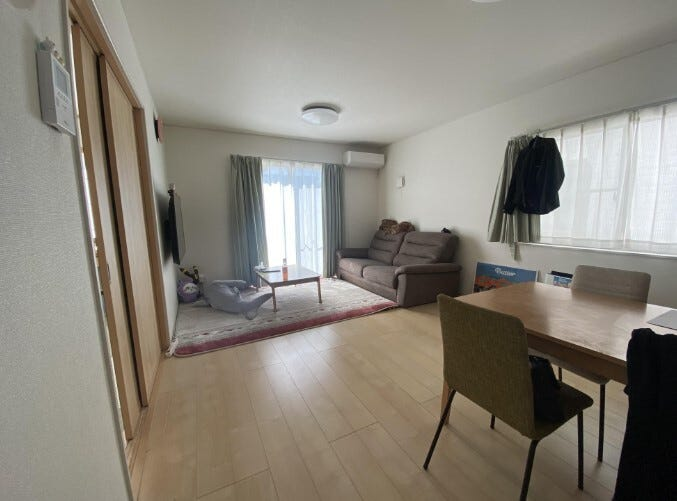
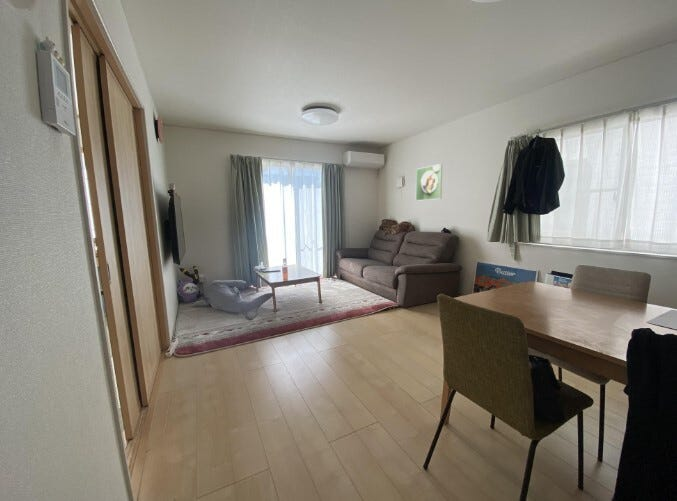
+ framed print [415,163,443,202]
